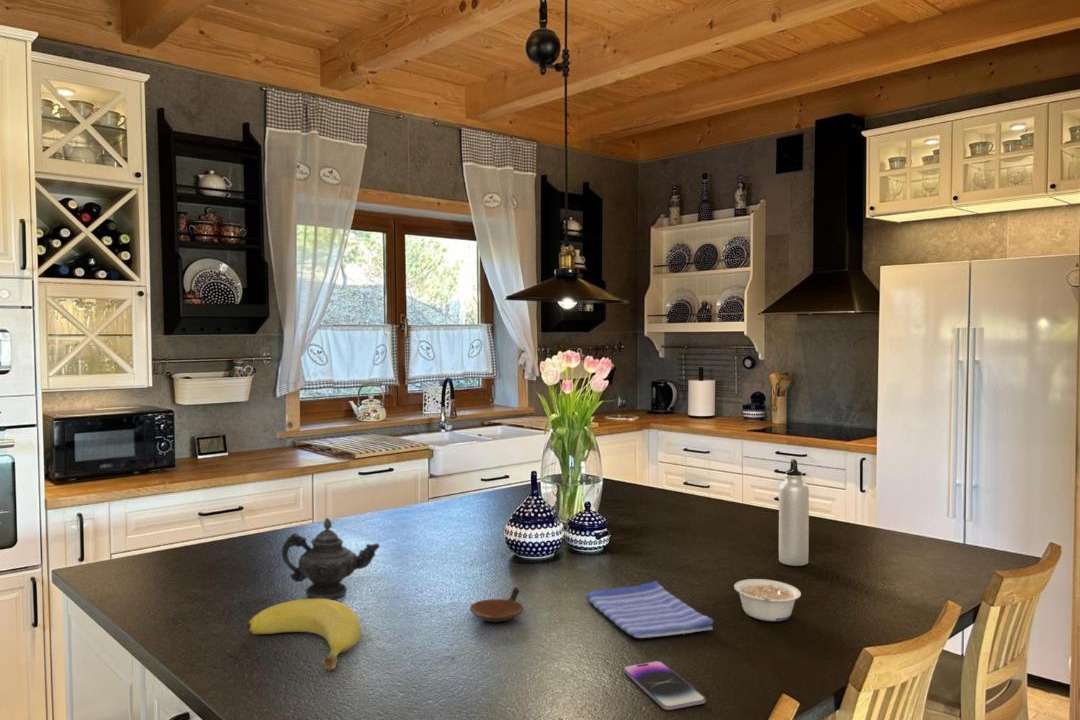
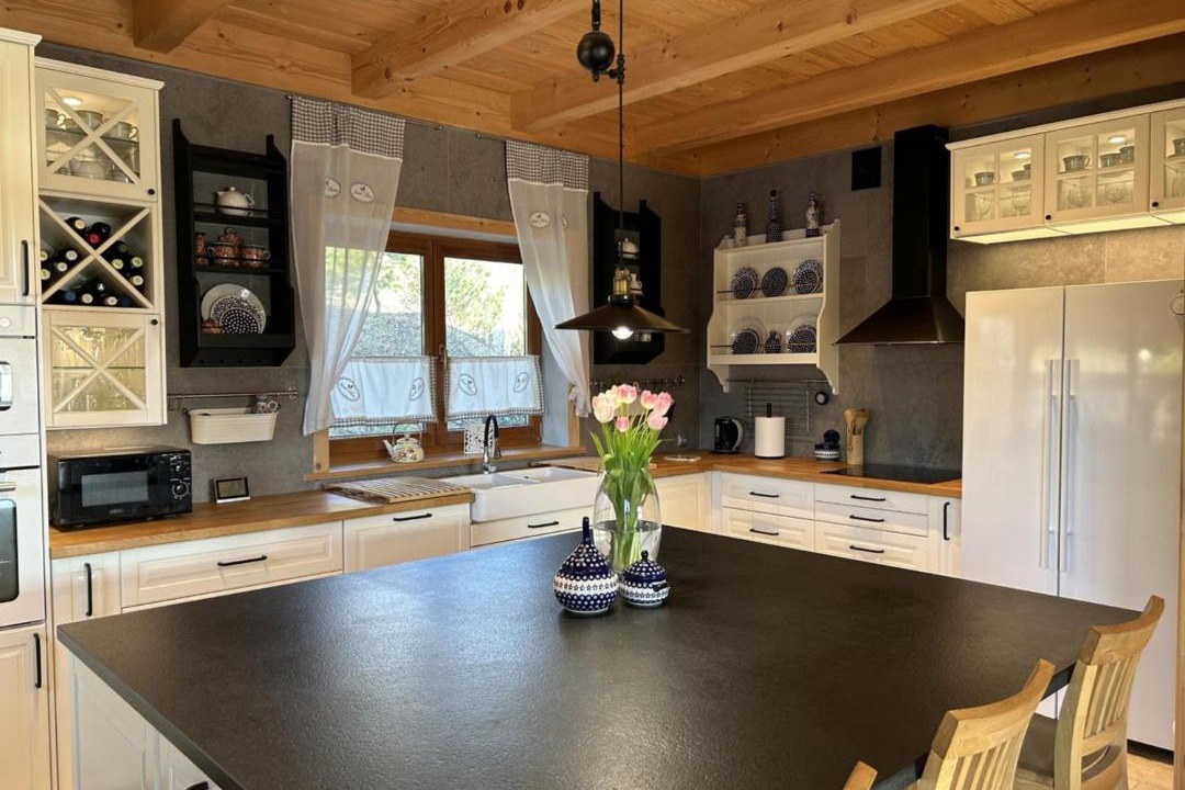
- dish [469,586,524,623]
- dish towel [585,580,714,639]
- teapot [281,517,381,600]
- water bottle [778,458,810,567]
- banana [246,598,362,672]
- smartphone [622,660,707,711]
- legume [733,578,802,622]
